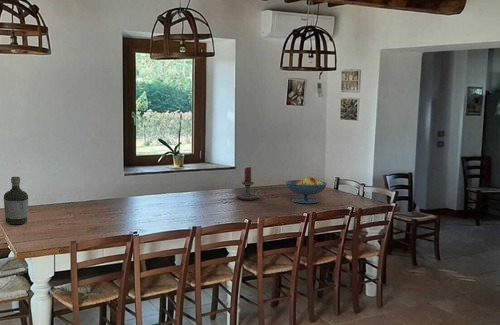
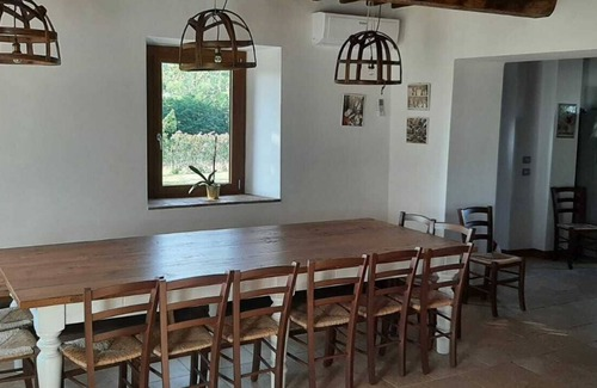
- candle holder [235,166,265,201]
- bottle [3,176,29,225]
- fruit bowl [285,176,328,204]
